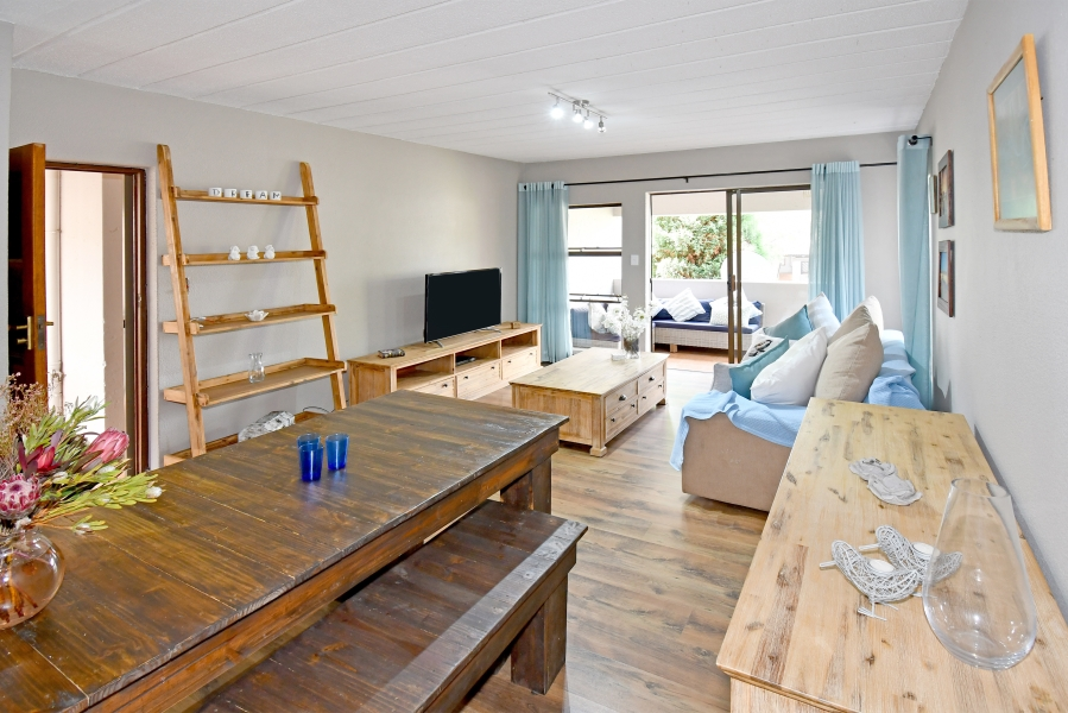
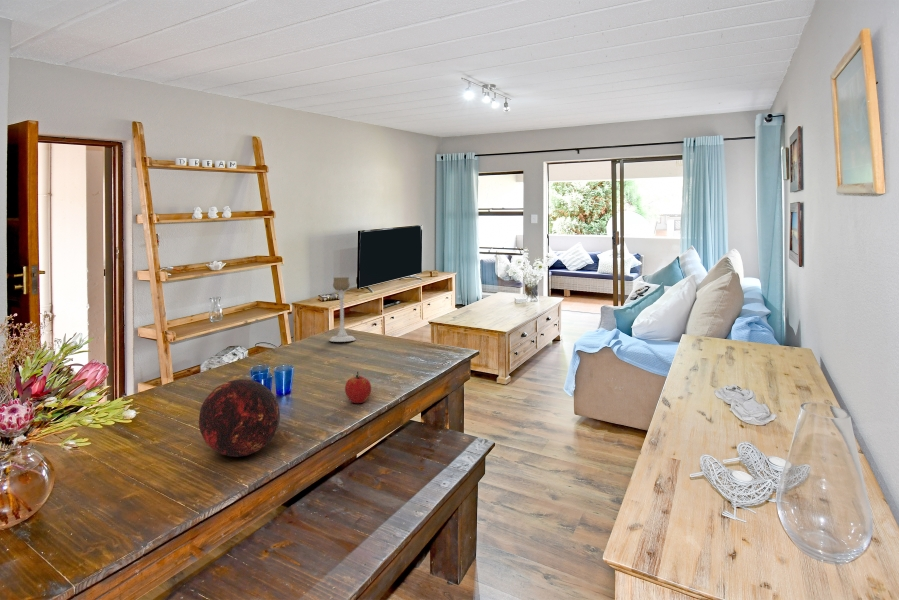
+ candle holder [328,276,357,343]
+ decorative orb [198,378,281,458]
+ apple [344,371,372,404]
